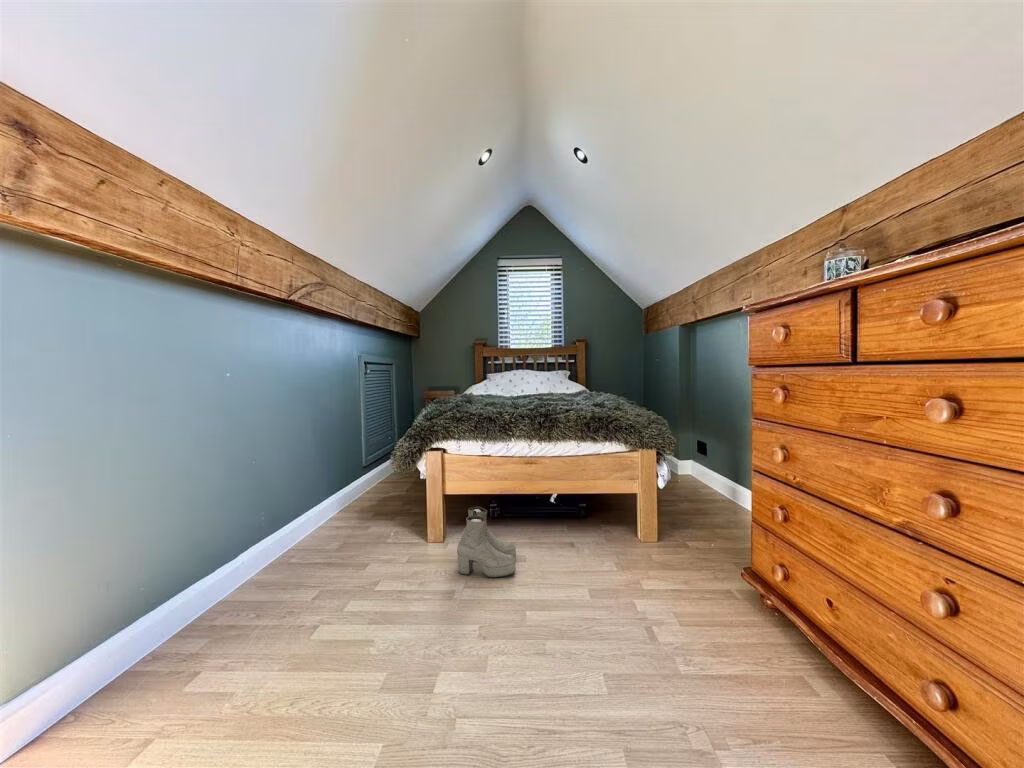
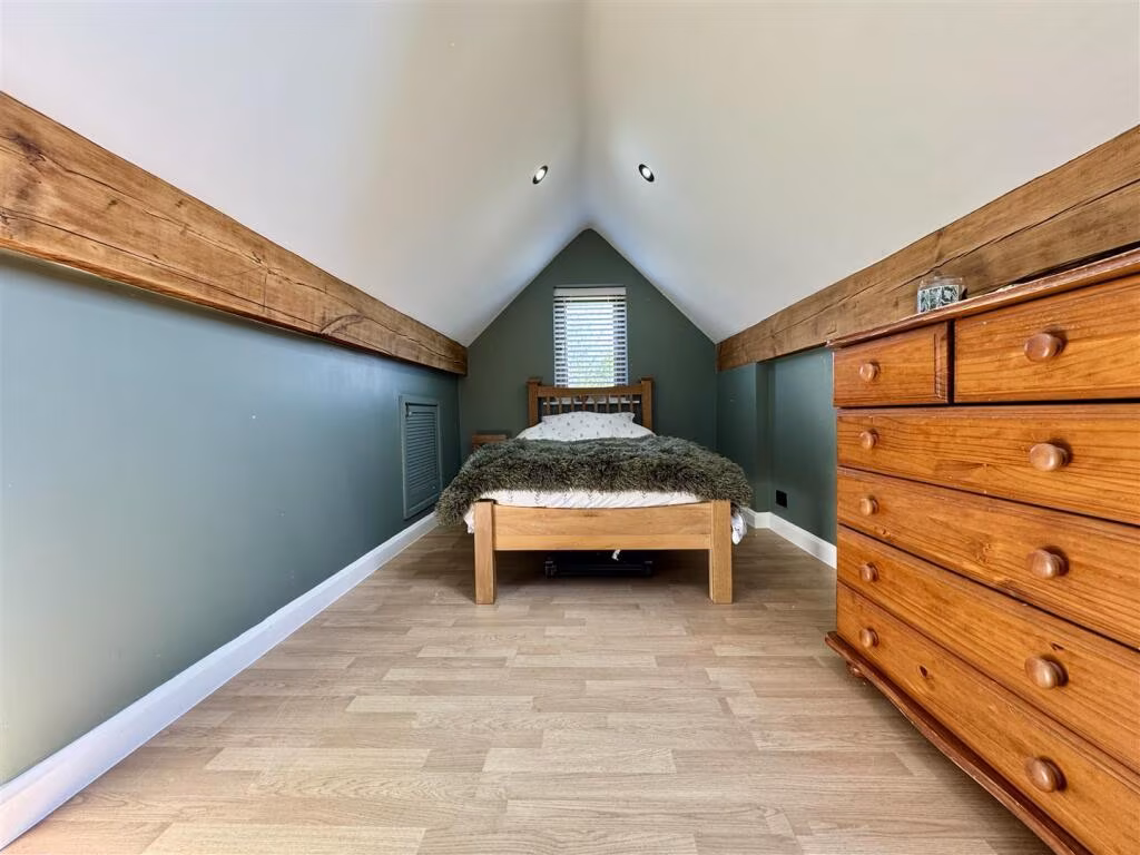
- boots [456,506,517,578]
